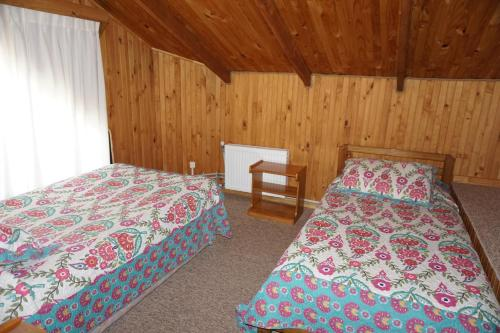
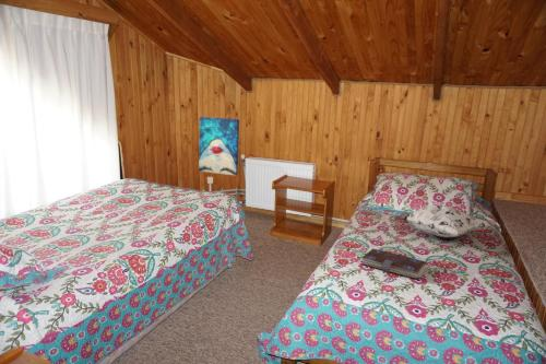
+ book [360,248,427,280]
+ wall art [198,116,240,177]
+ decorative pillow [393,204,490,238]
